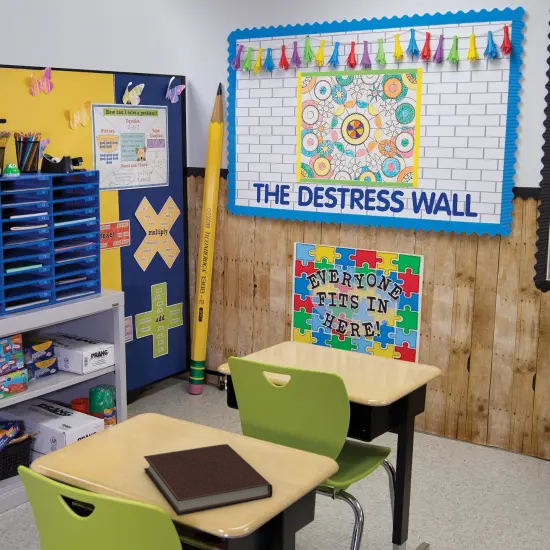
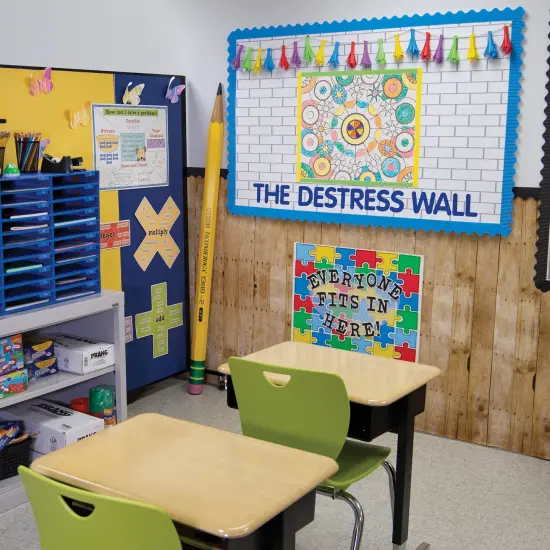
- notebook [143,443,273,516]
